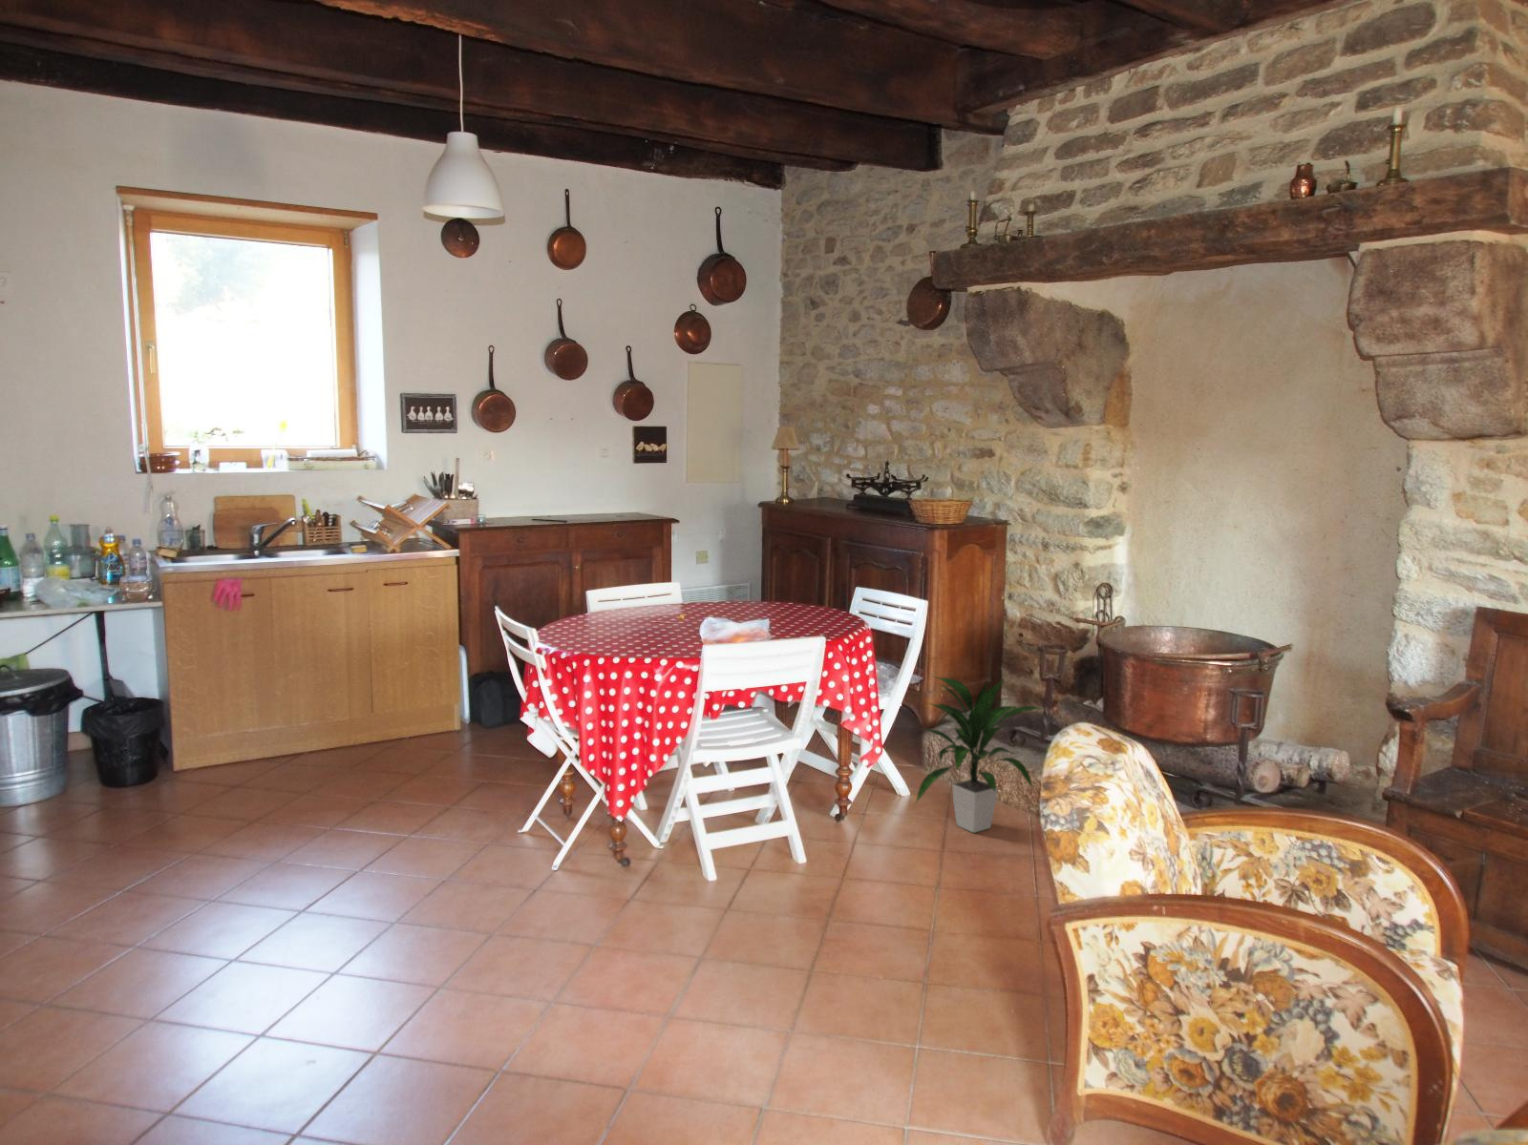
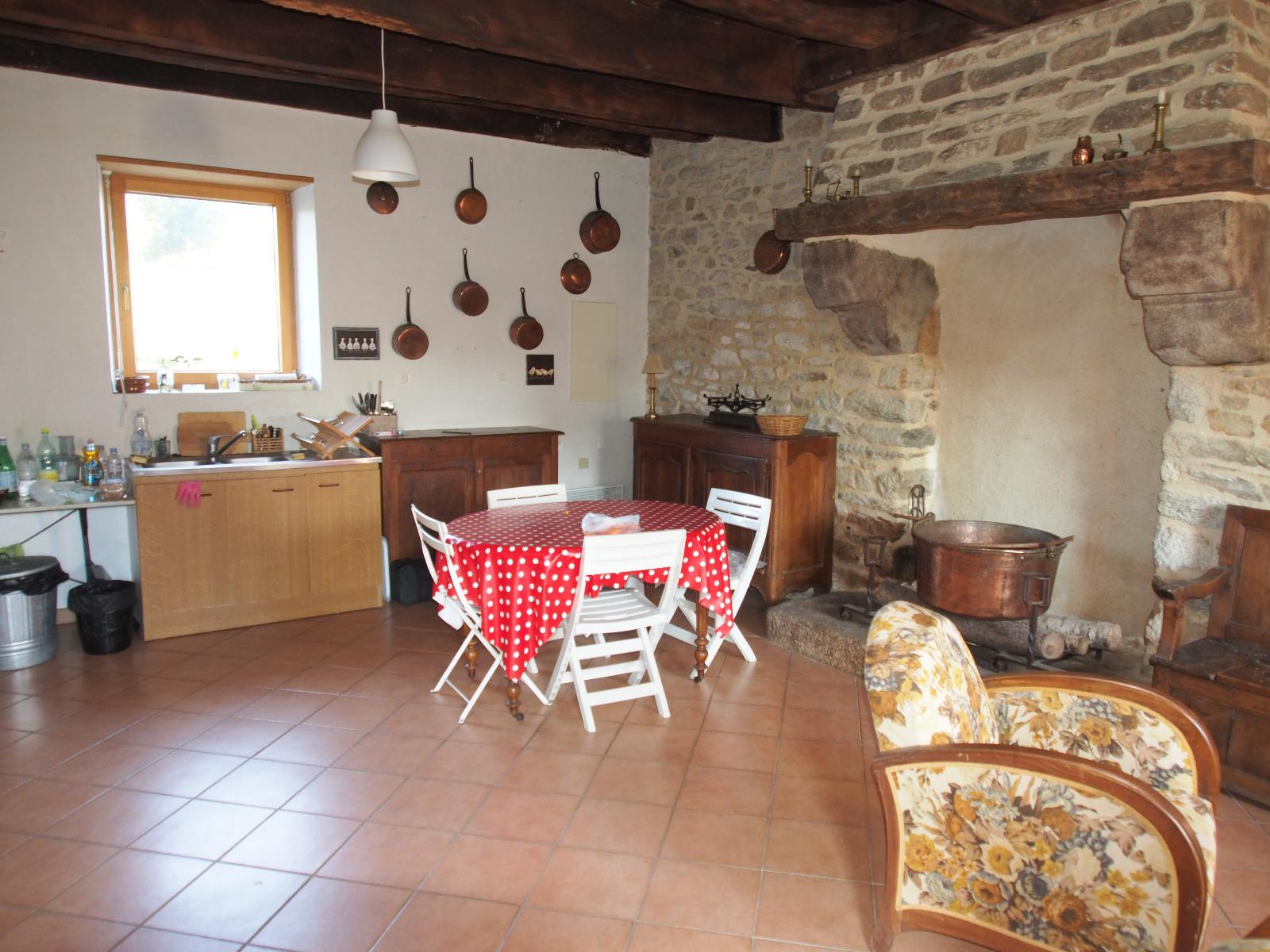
- indoor plant [914,672,1048,833]
